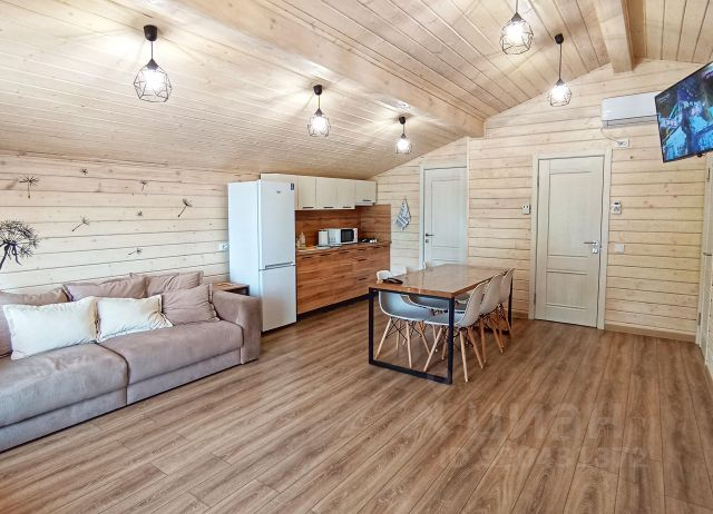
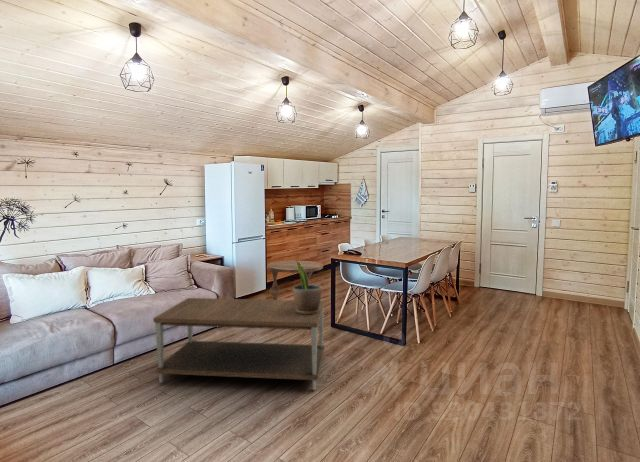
+ coffee table [152,297,326,391]
+ potted plant [292,260,323,314]
+ side table [266,260,324,300]
